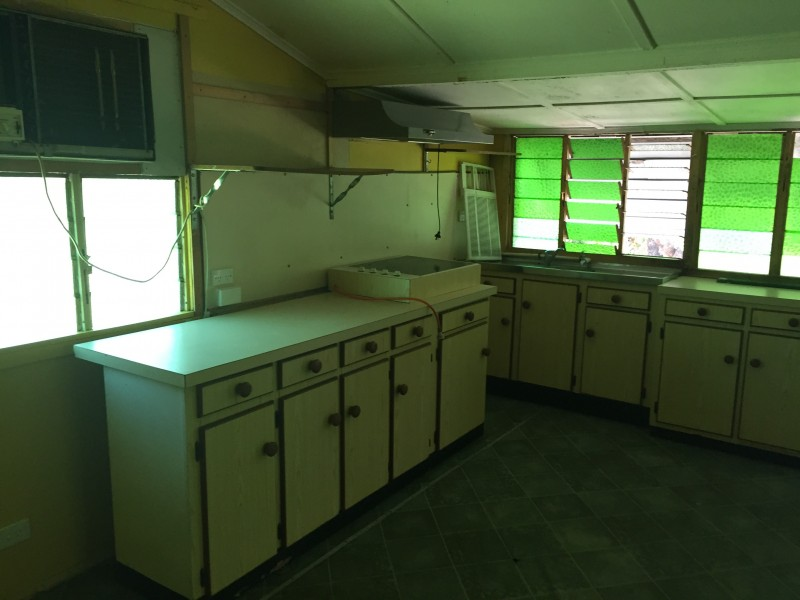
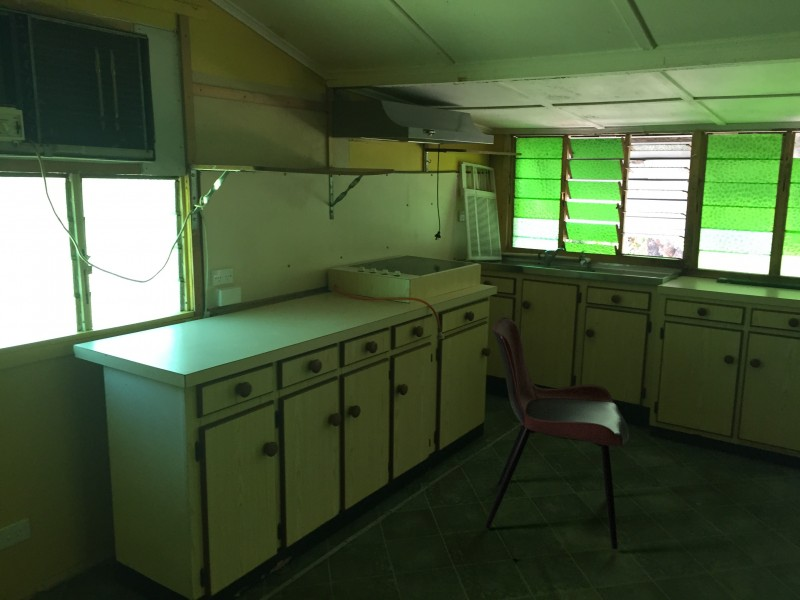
+ dining chair [484,317,630,550]
